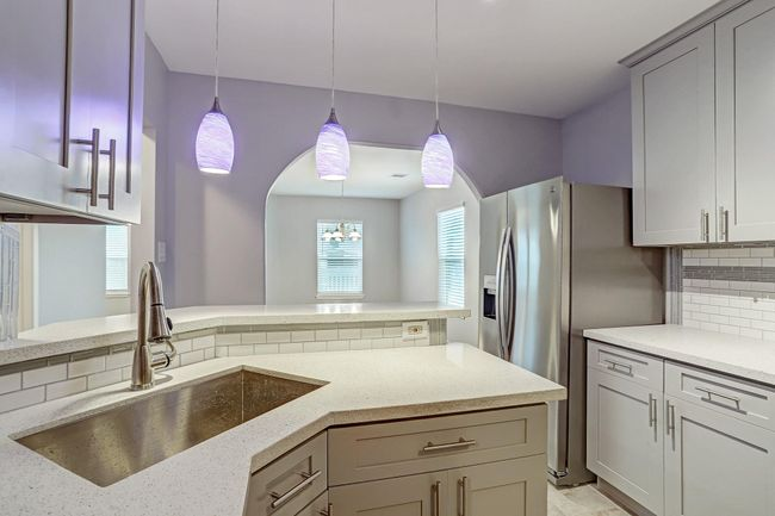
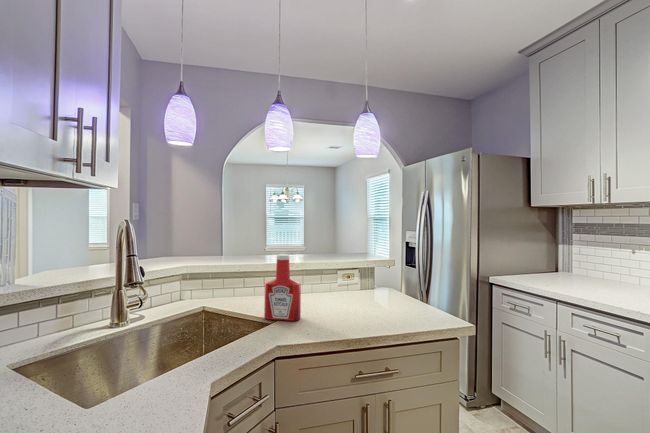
+ soap bottle [263,254,302,322]
